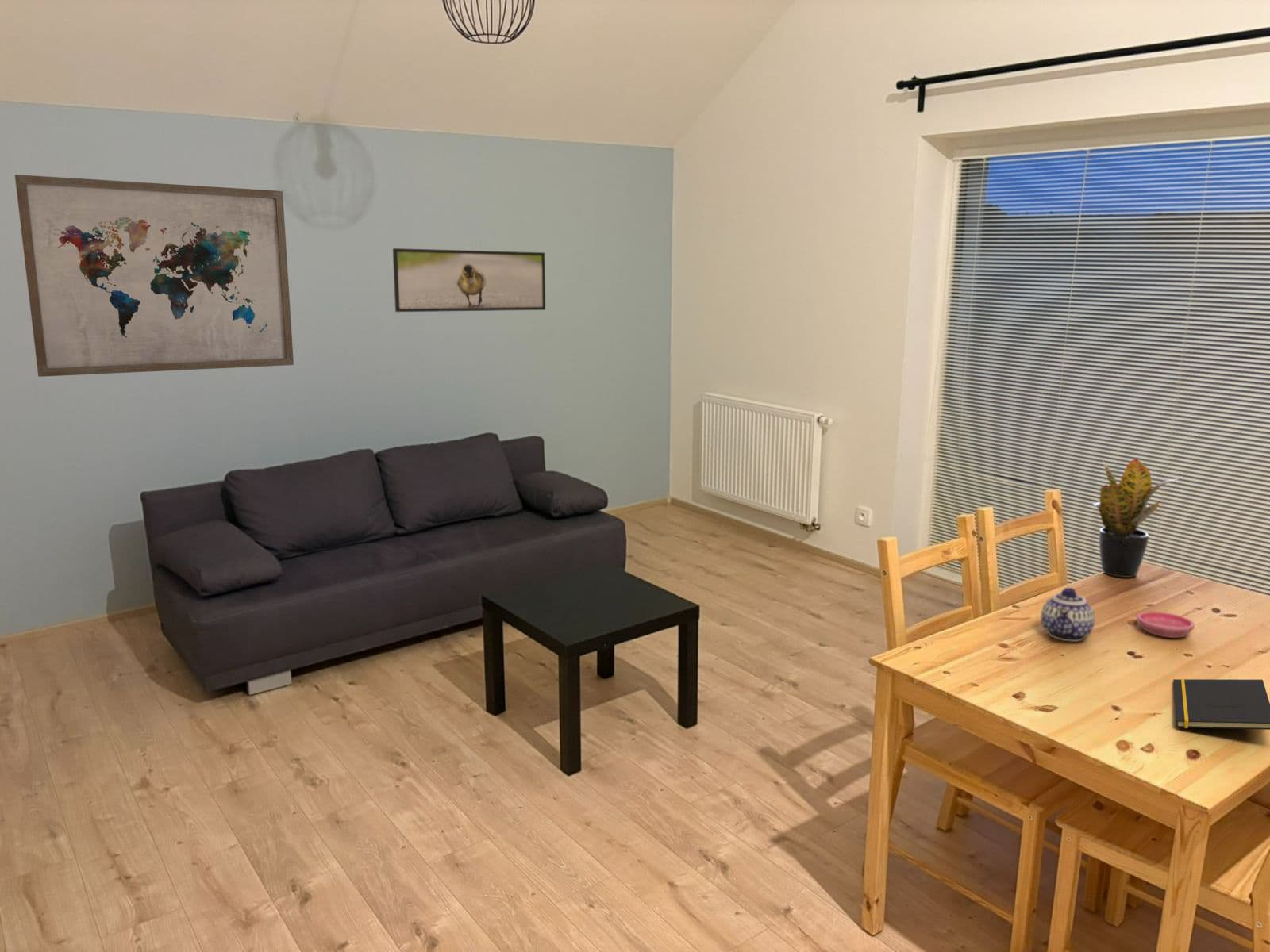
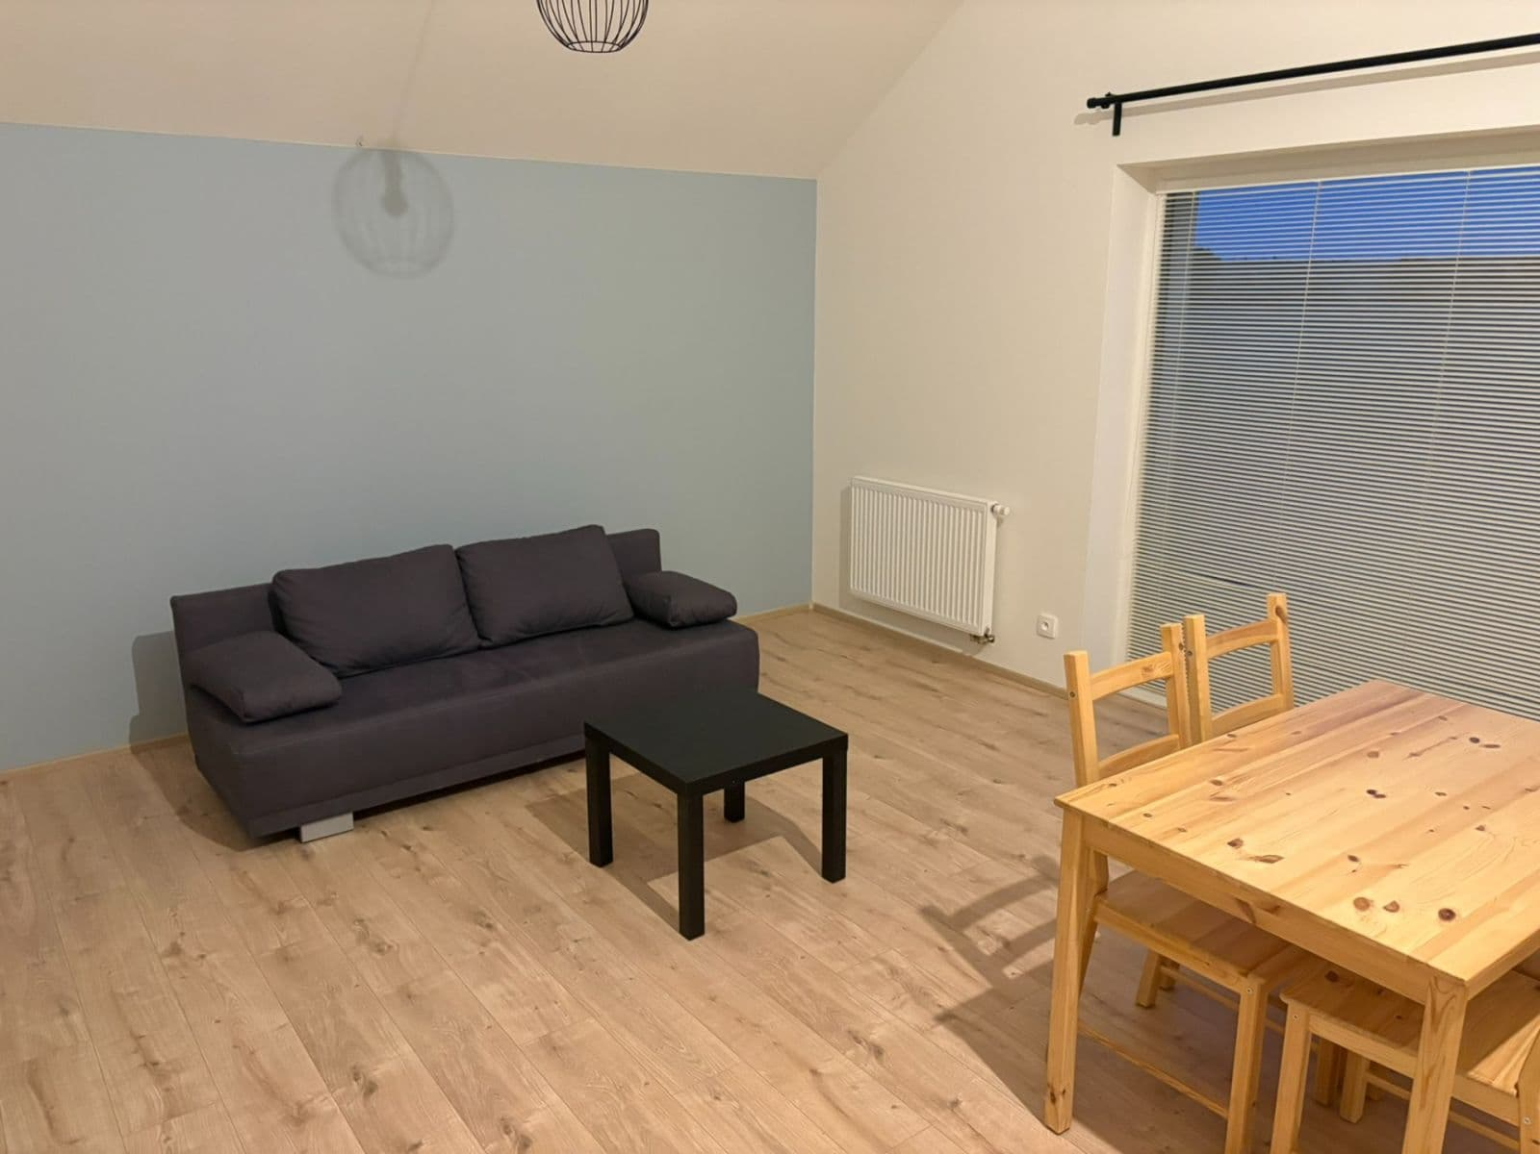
- teapot [1041,587,1095,643]
- potted plant [1091,457,1182,578]
- wall art [14,174,294,378]
- notepad [1172,678,1270,731]
- saucer [1136,611,1195,639]
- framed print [392,248,546,313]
